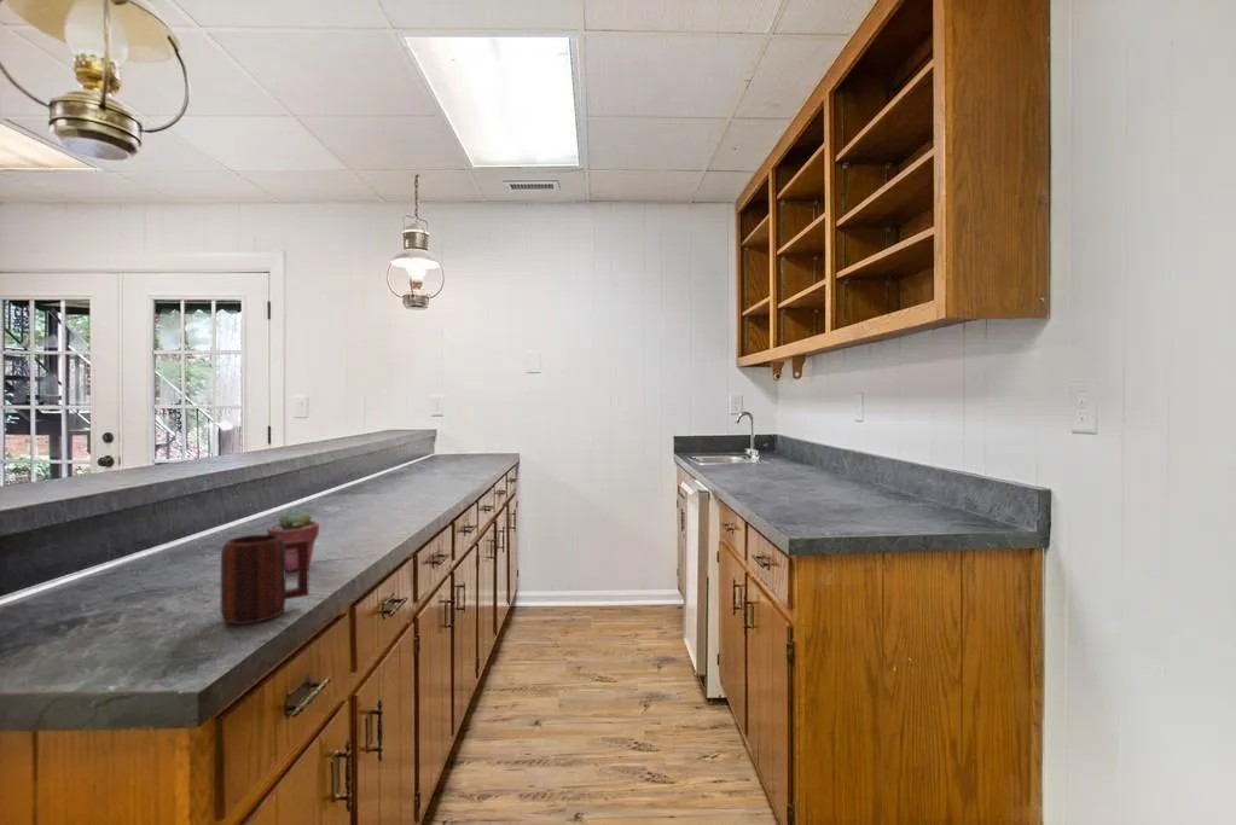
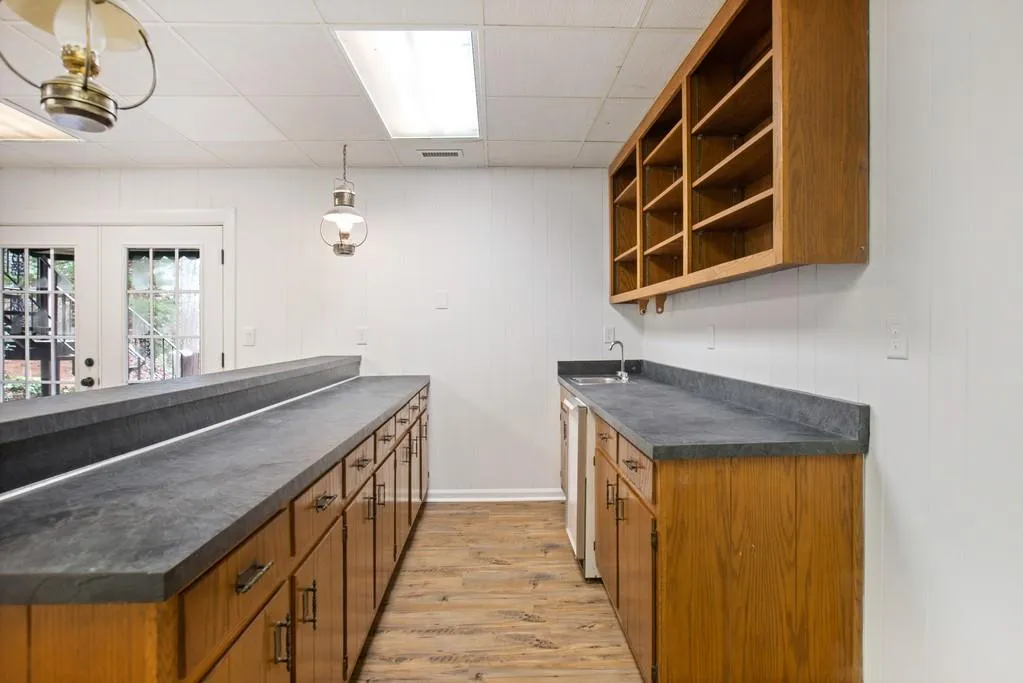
- mug [220,533,311,624]
- potted succulent [266,507,320,573]
